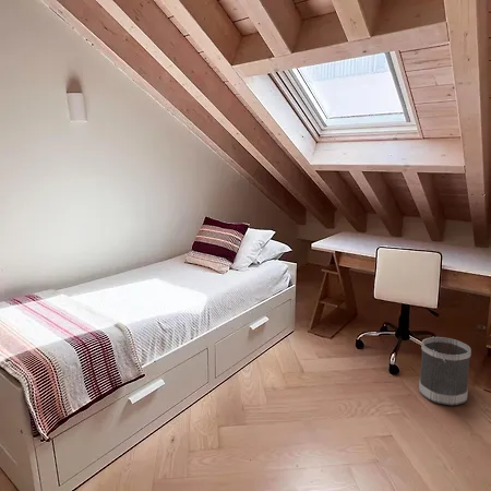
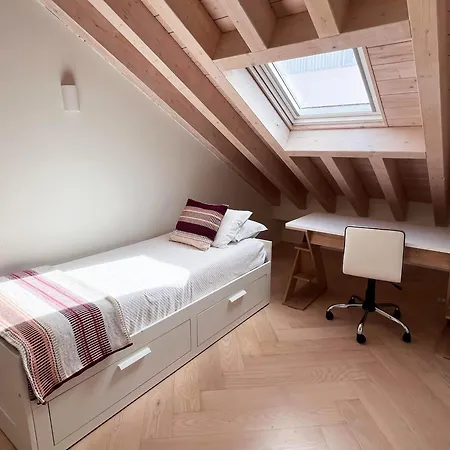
- wastebasket [418,336,472,406]
